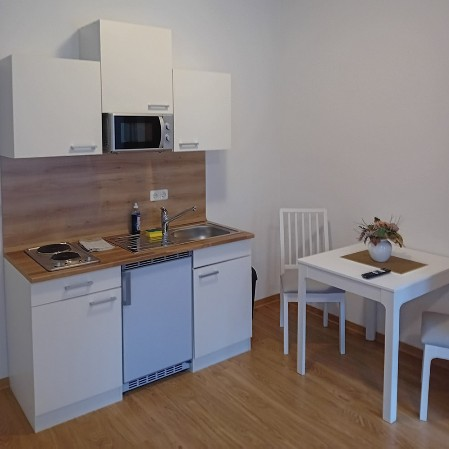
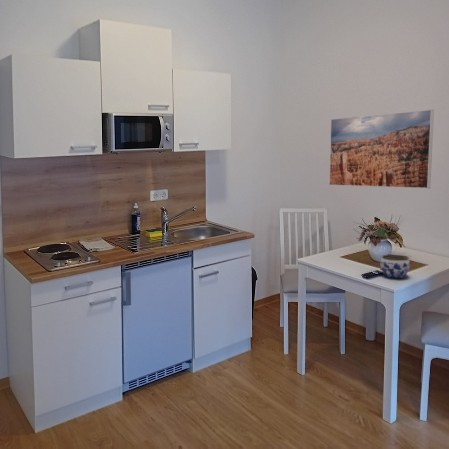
+ jar [380,253,411,279]
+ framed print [328,108,435,189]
